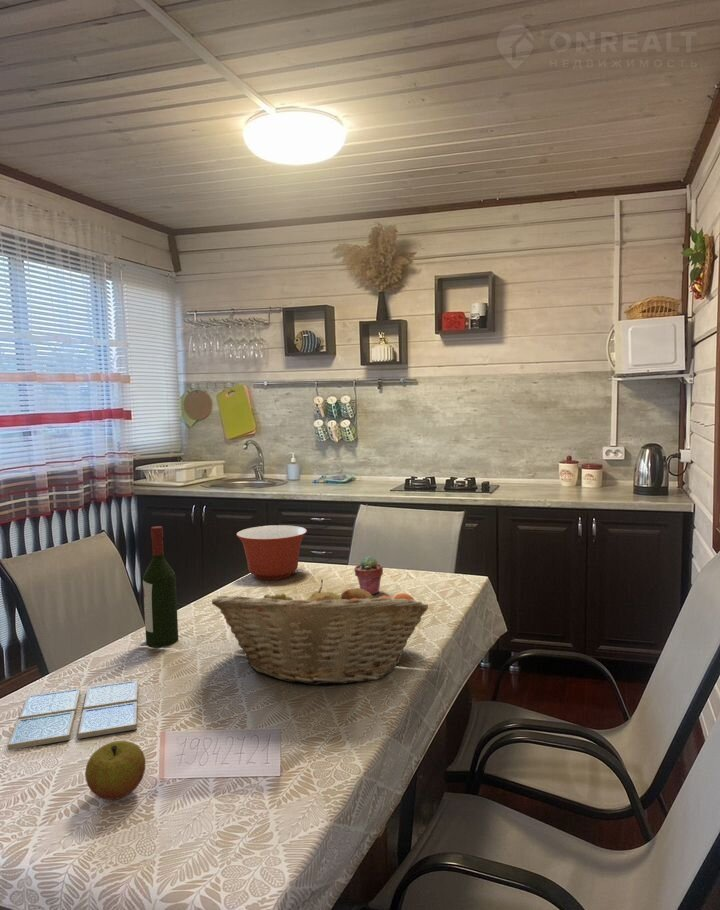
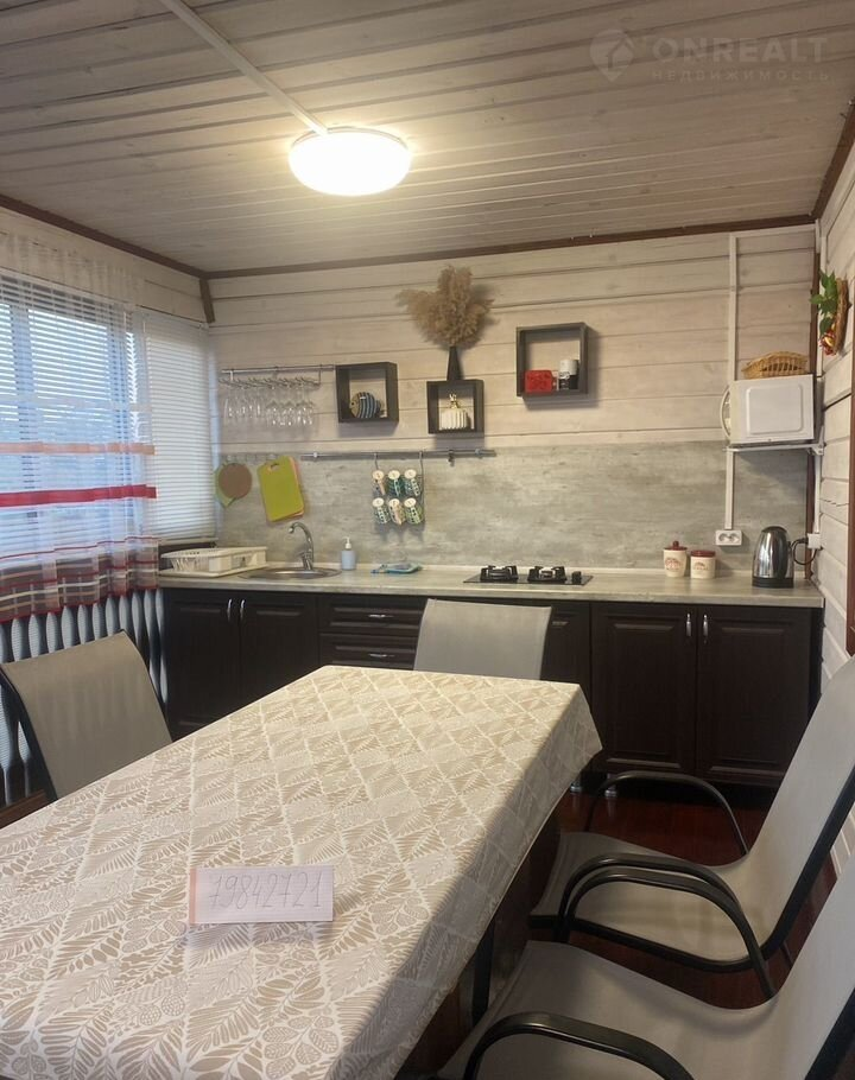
- wine bottle [142,525,179,648]
- fruit basket [211,579,429,686]
- potted succulent [354,555,384,596]
- apple [84,740,146,801]
- mixing bowl [236,524,308,581]
- drink coaster [6,679,139,751]
